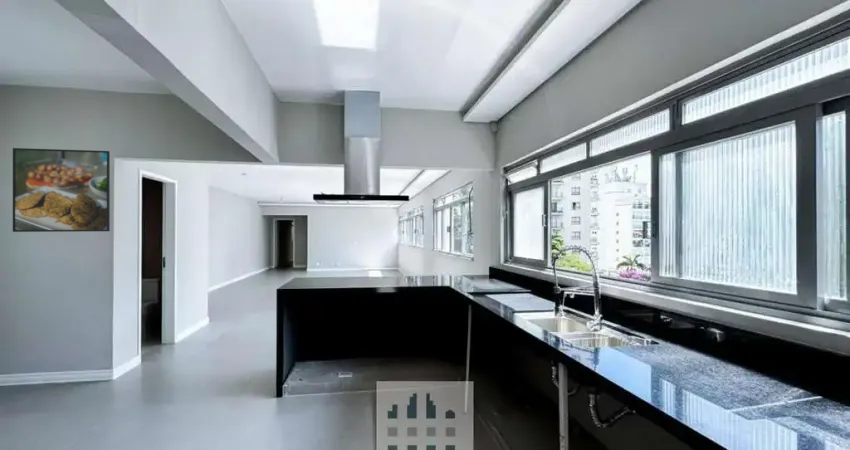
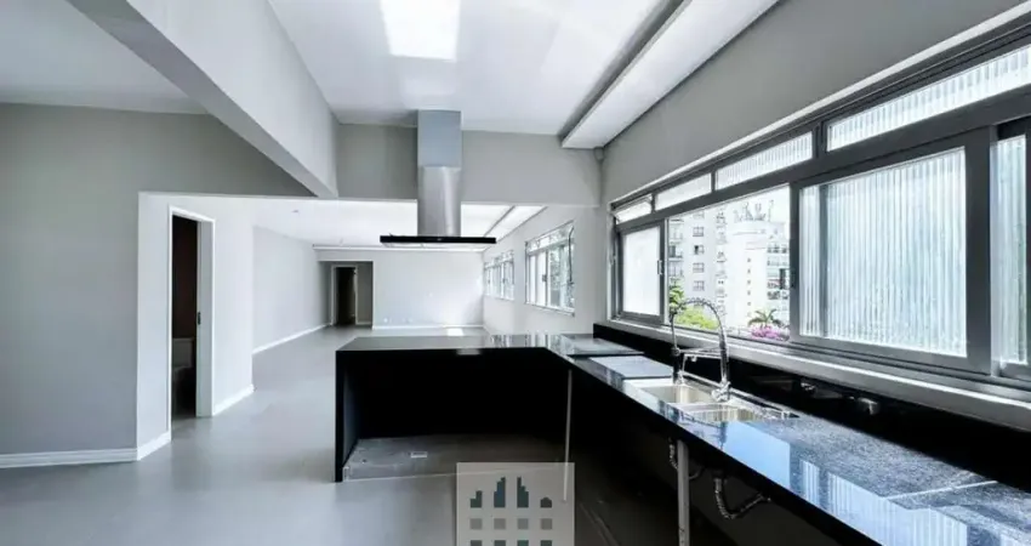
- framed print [12,147,111,233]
